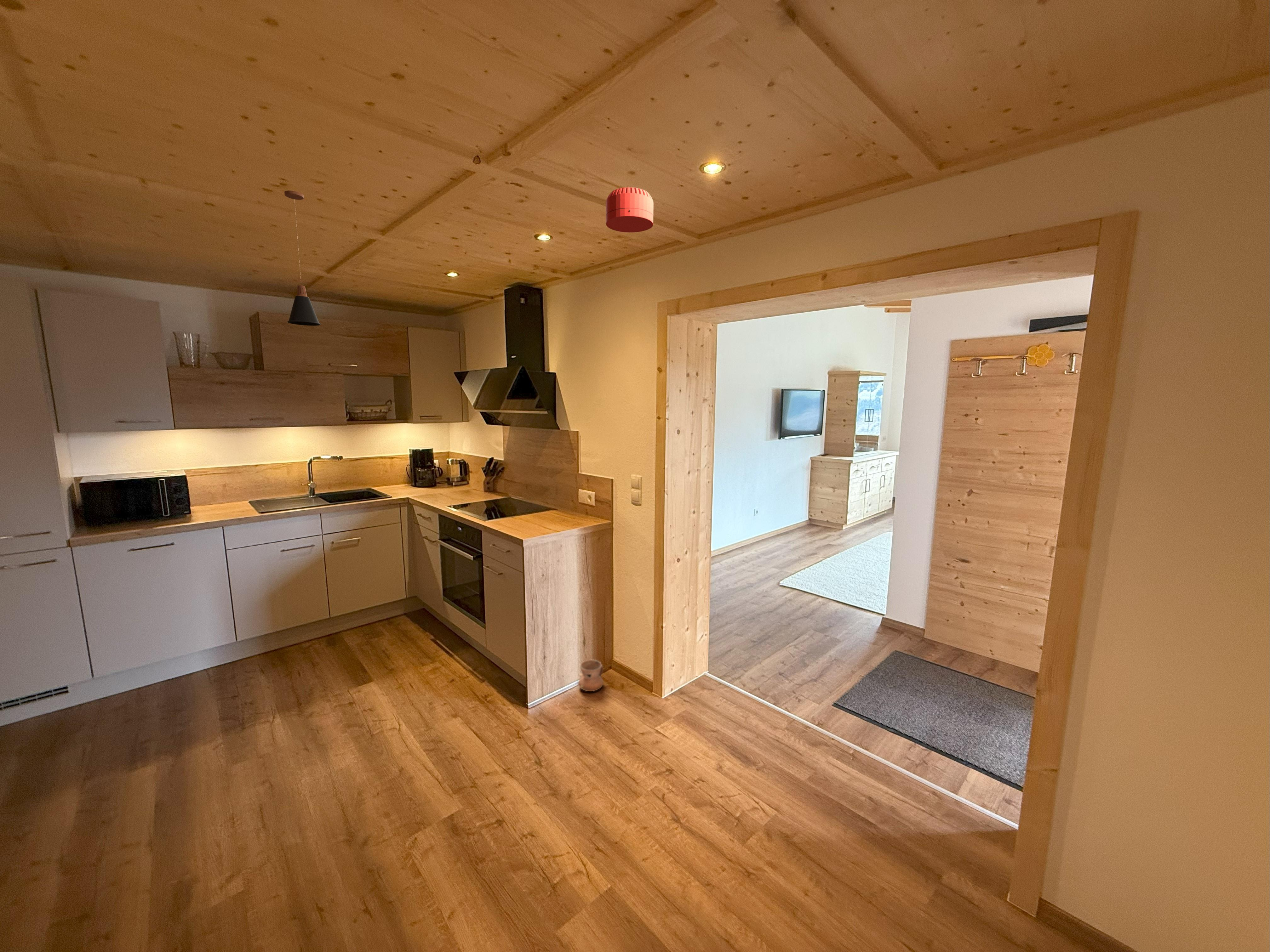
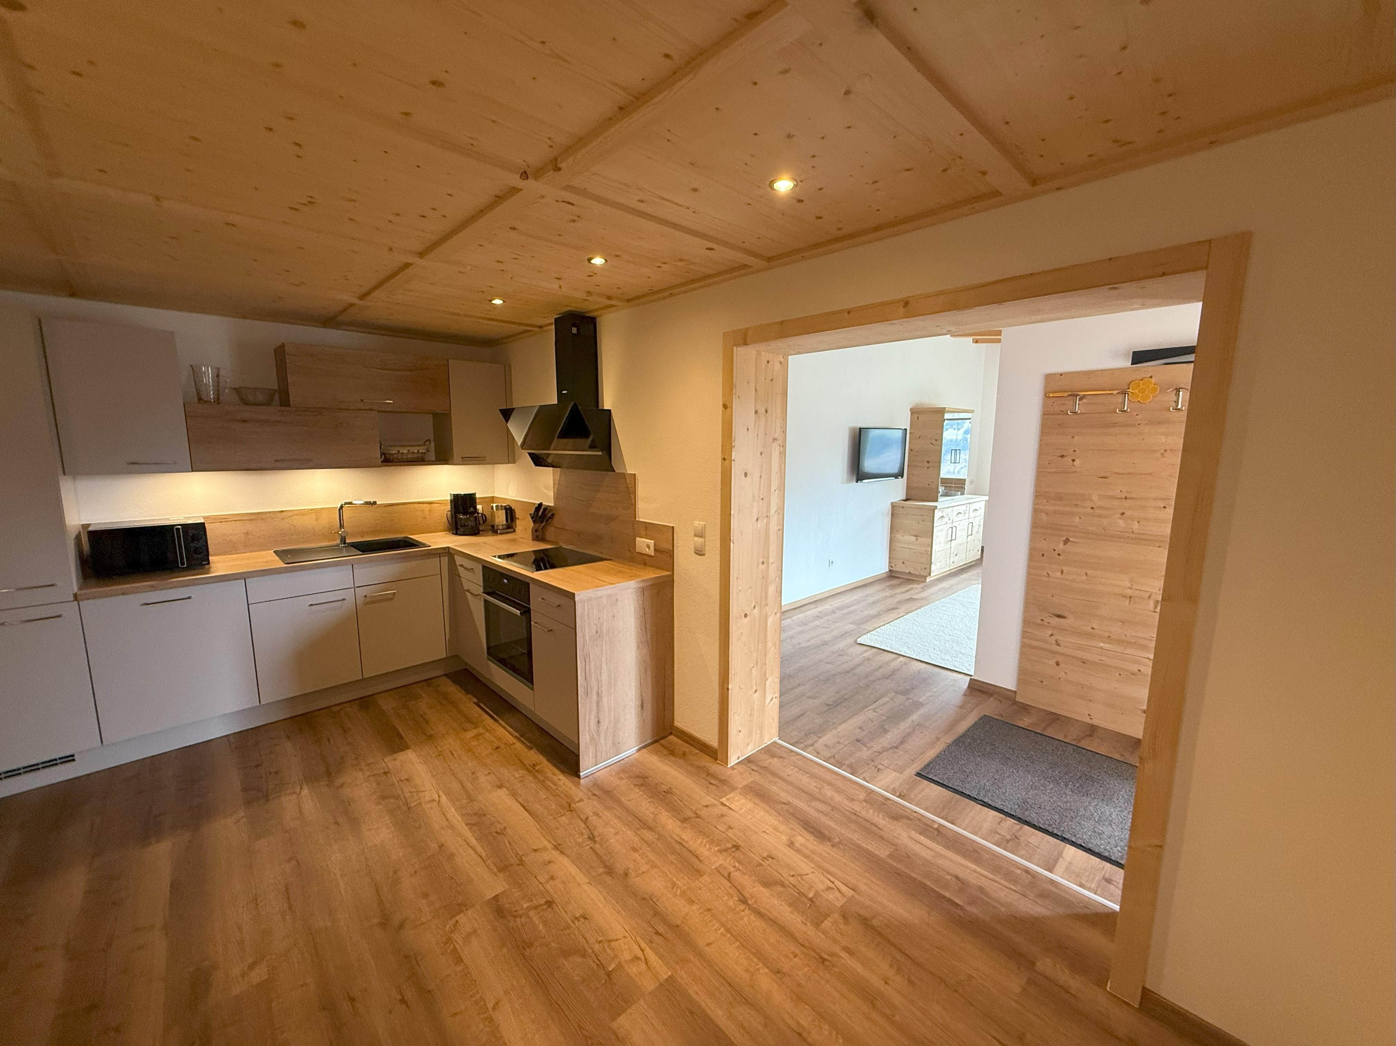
- smoke detector [605,187,654,233]
- ceramic jug [578,660,604,692]
- pendant lamp [284,190,321,326]
